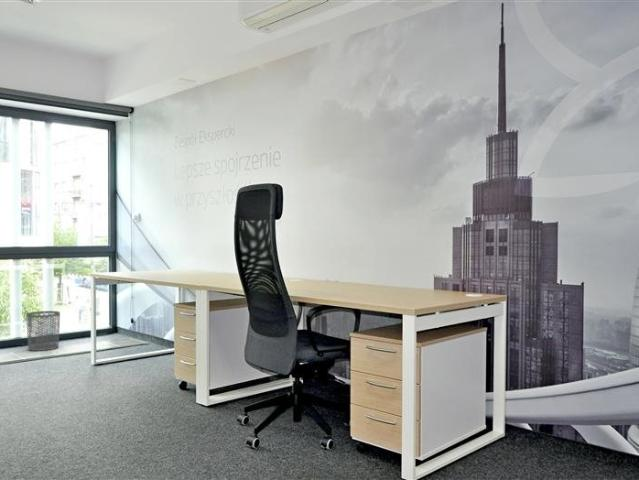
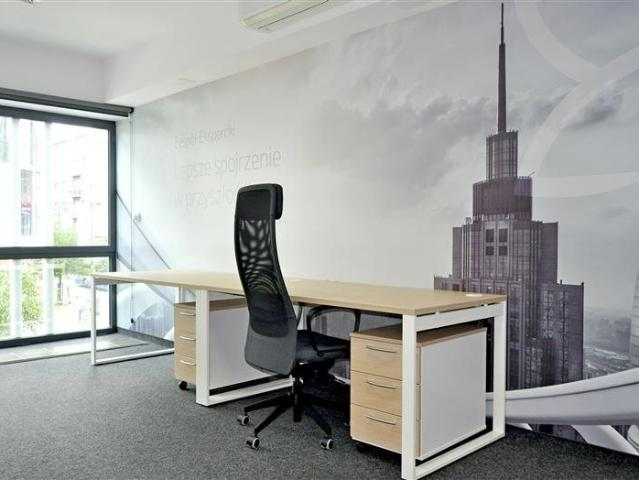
- waste bin [25,310,61,352]
